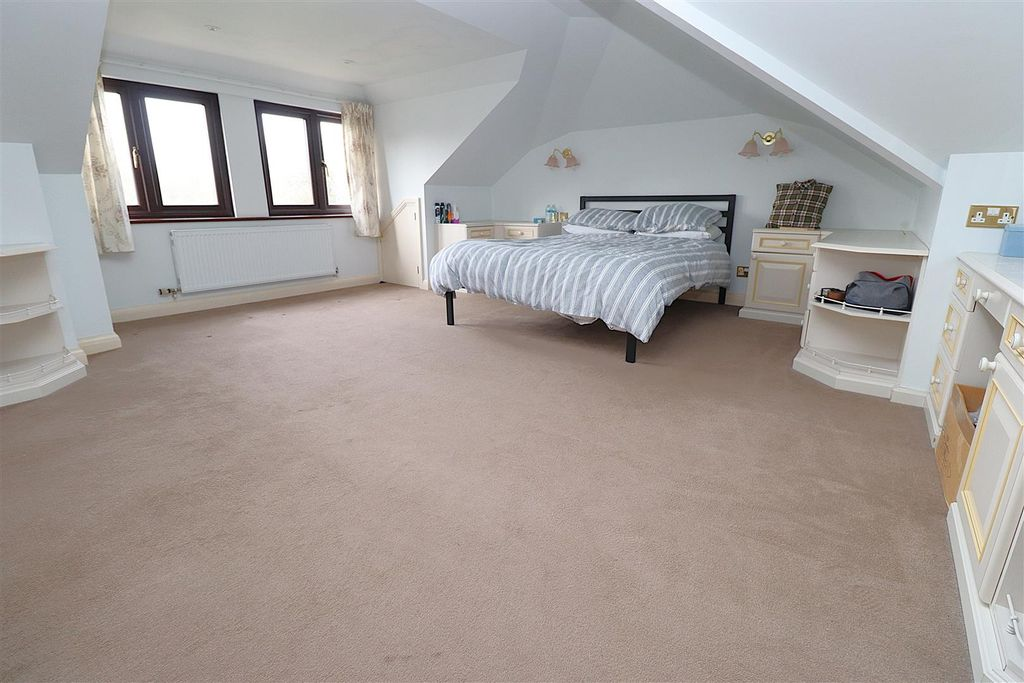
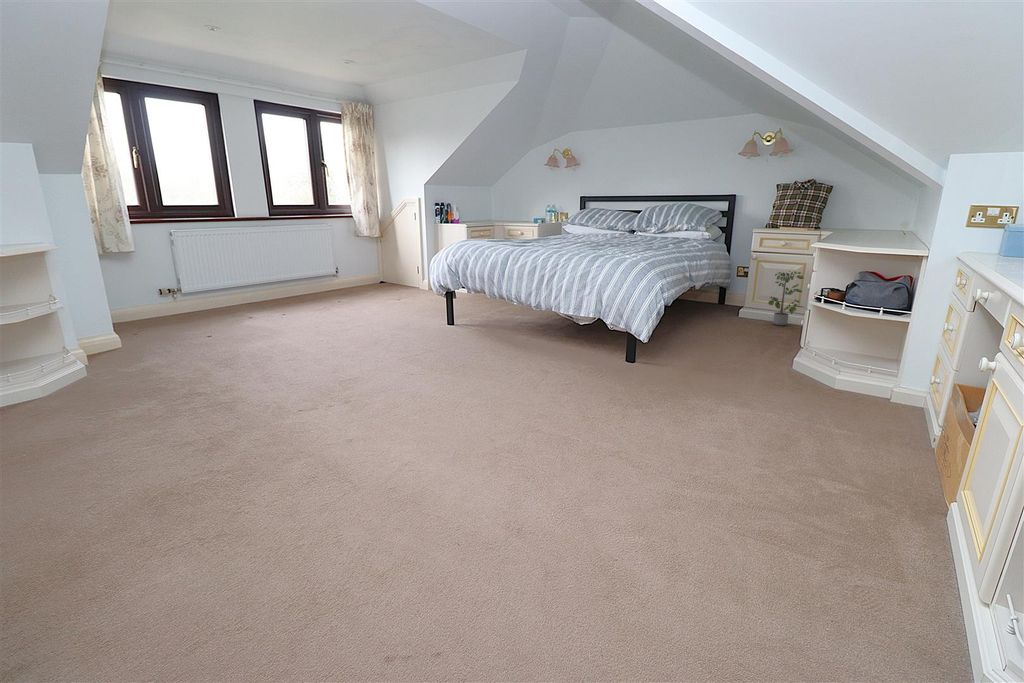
+ potted plant [767,270,806,326]
